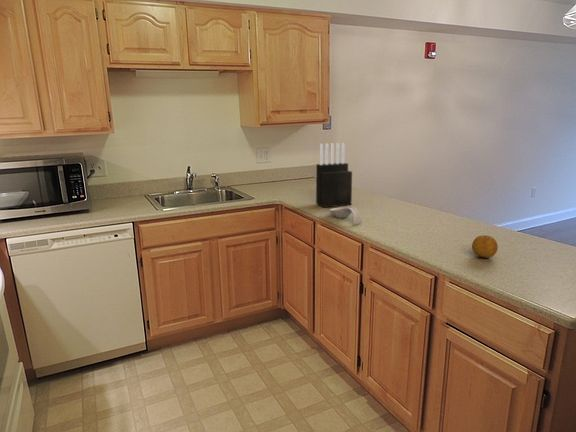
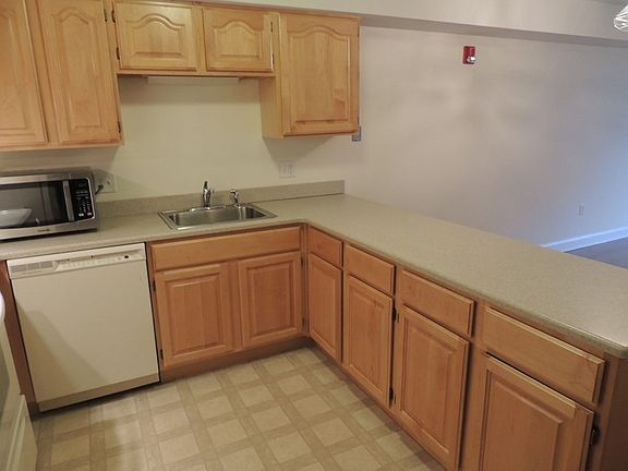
- knife block [315,142,353,209]
- fruit [471,234,499,259]
- spoon rest [329,206,363,225]
